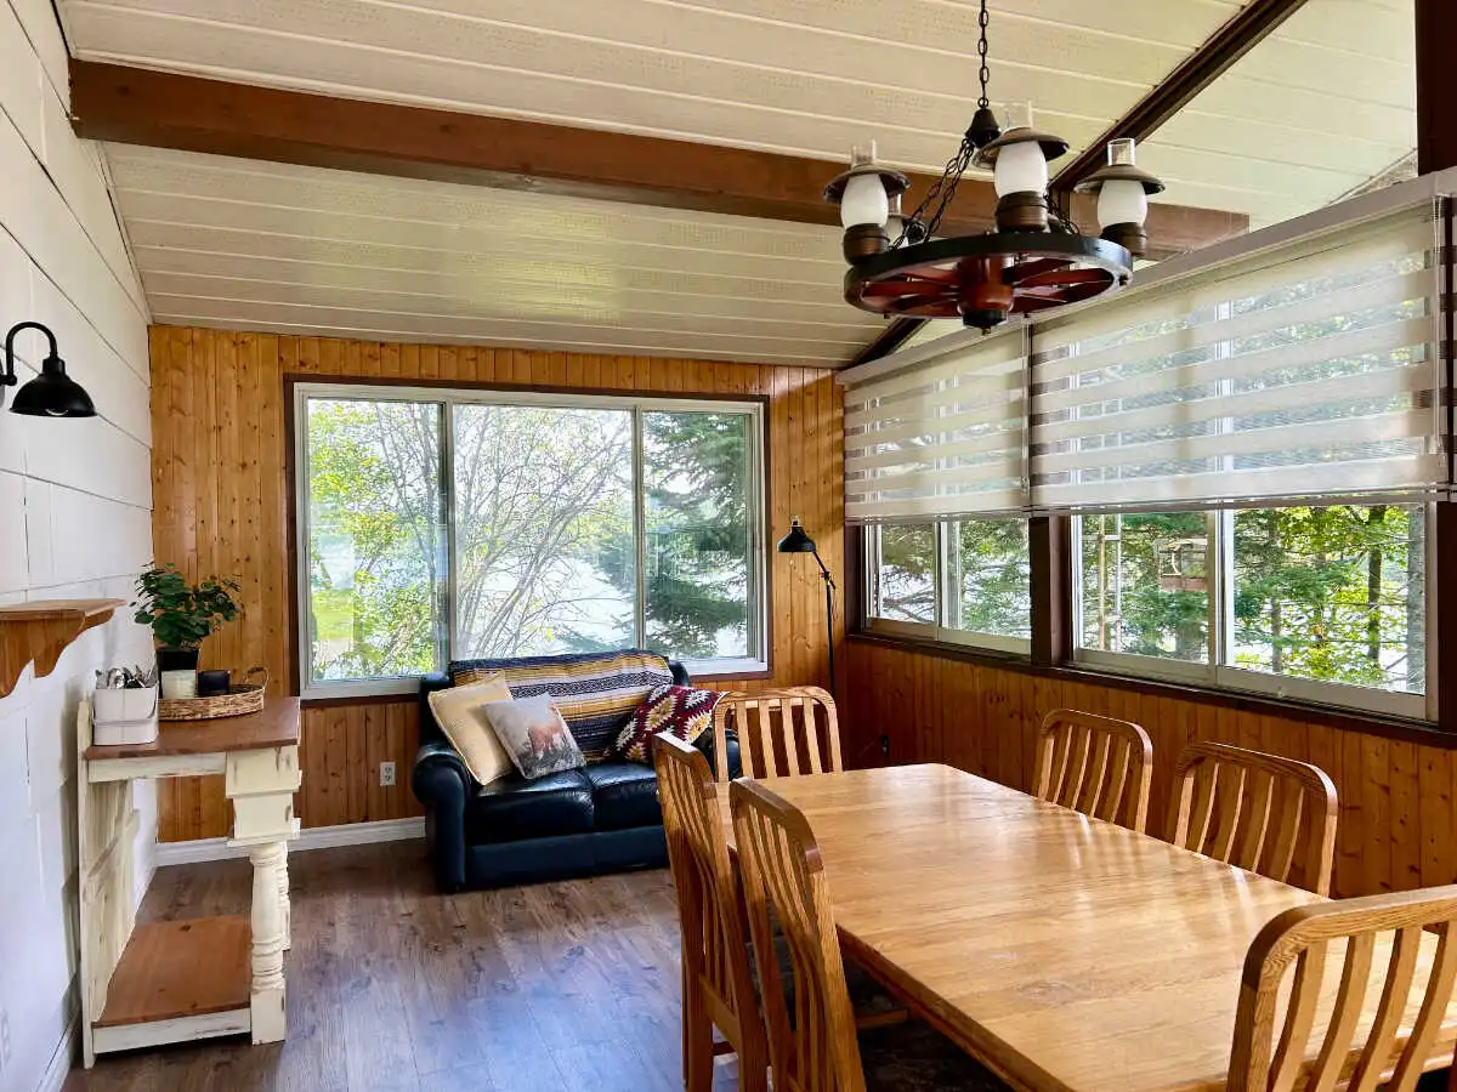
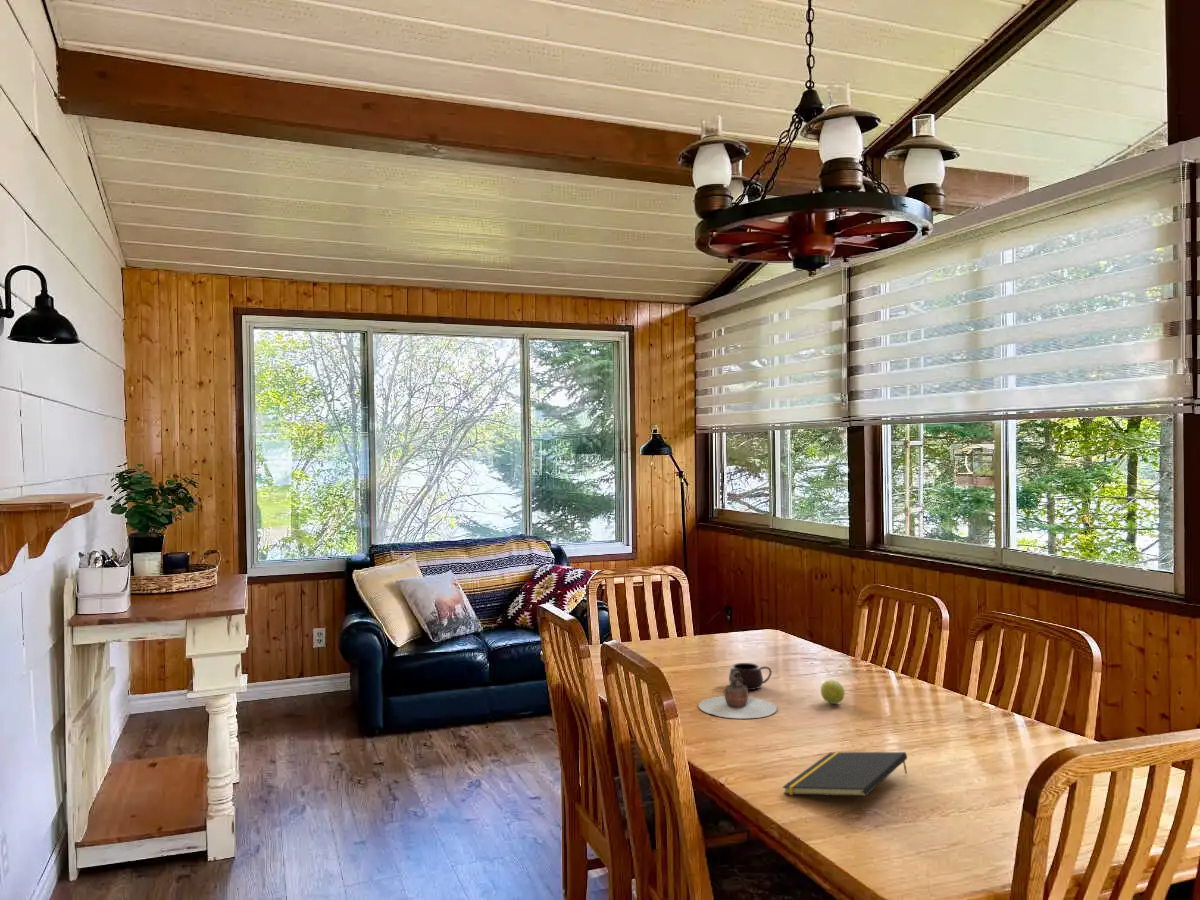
+ mug [728,662,773,691]
+ fruit [820,679,846,705]
+ teapot [698,671,778,719]
+ notepad [782,751,908,797]
